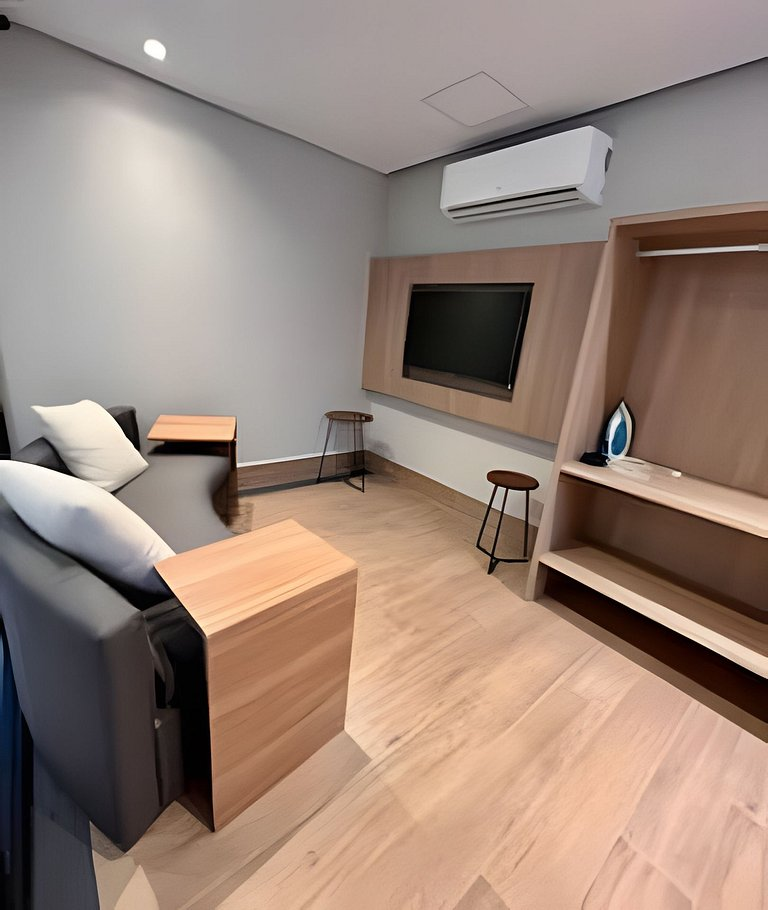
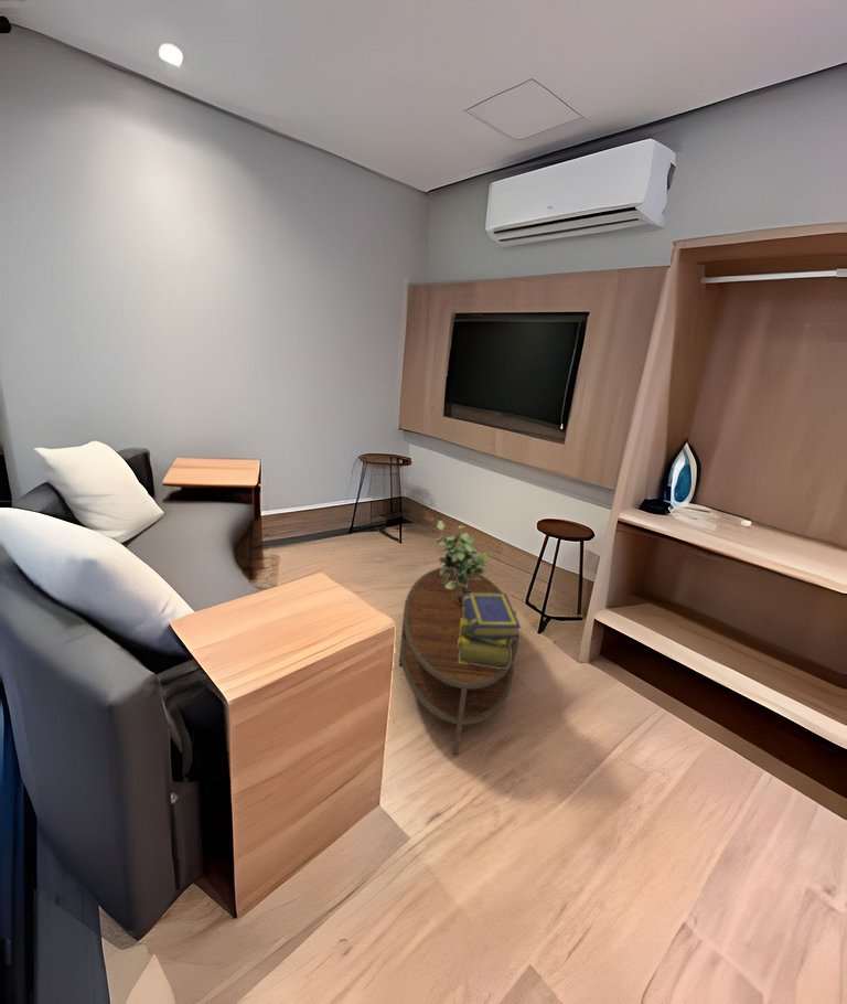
+ potted plant [436,520,491,606]
+ coffee table [398,566,519,756]
+ stack of books [458,592,522,669]
